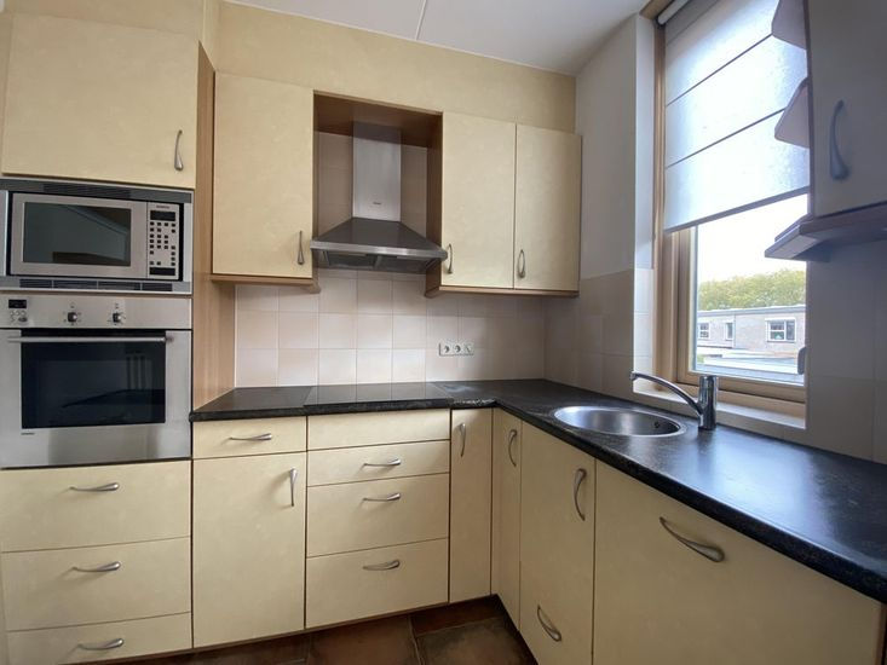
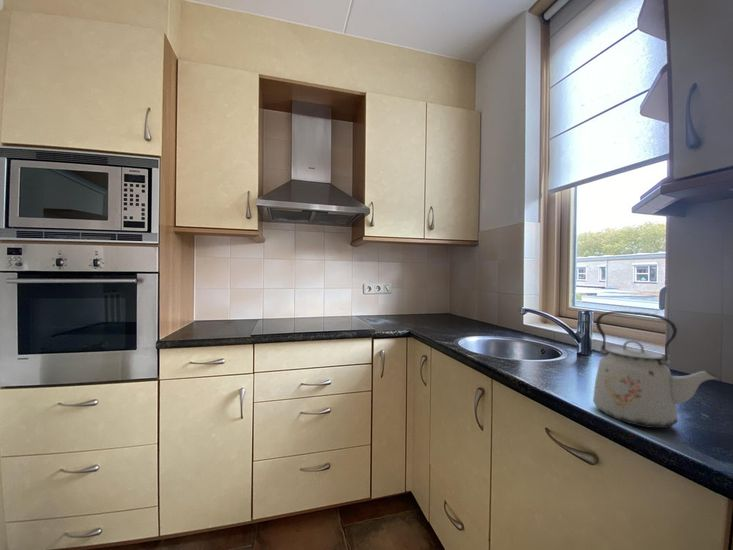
+ kettle [592,310,719,429]
